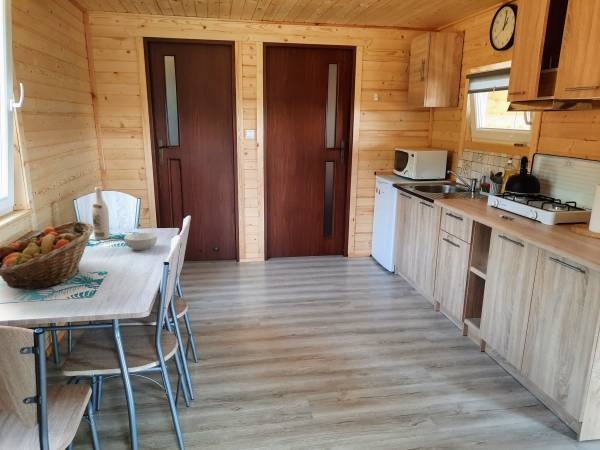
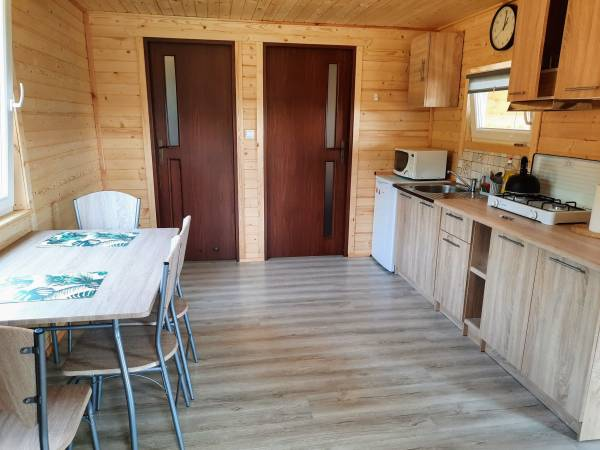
- cereal bowl [123,232,158,251]
- fruit basket [0,220,95,290]
- wine bottle [91,186,111,241]
